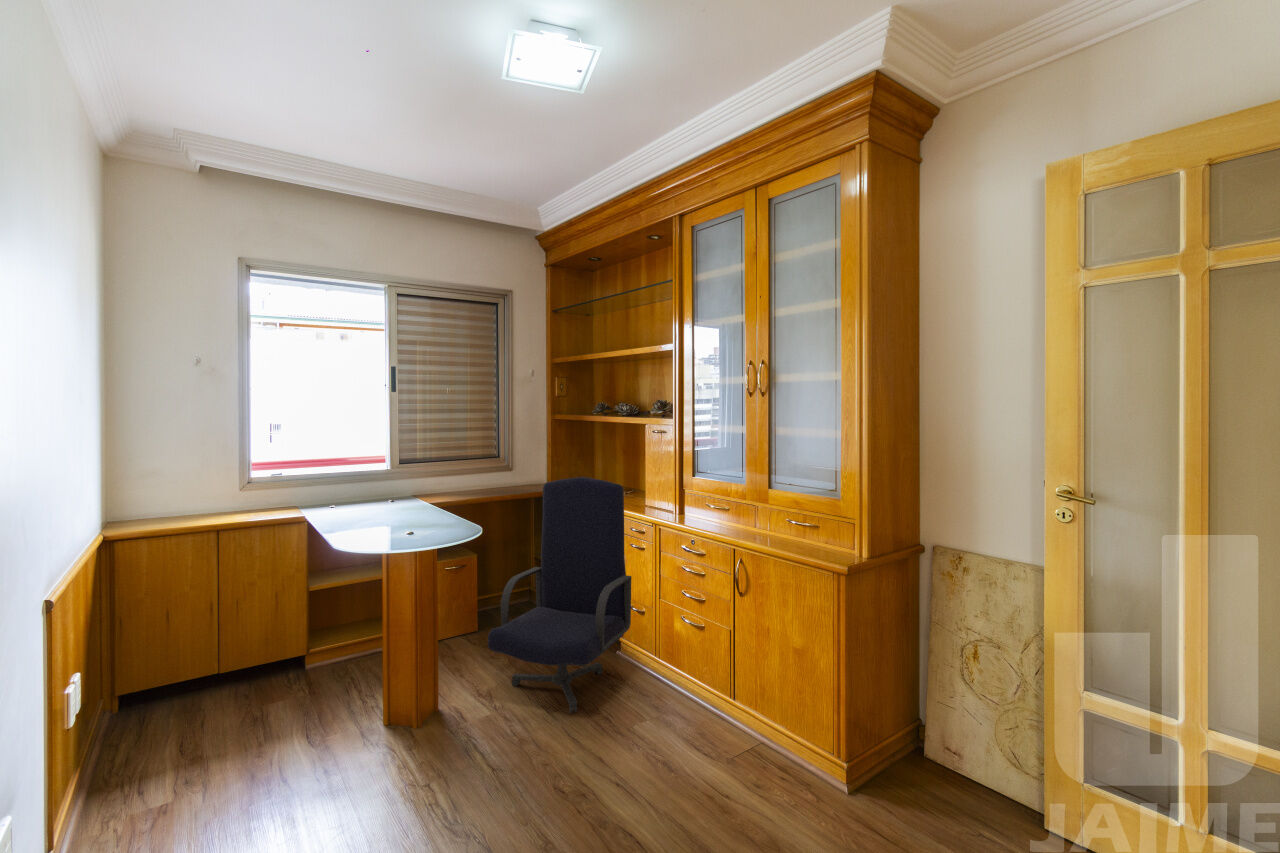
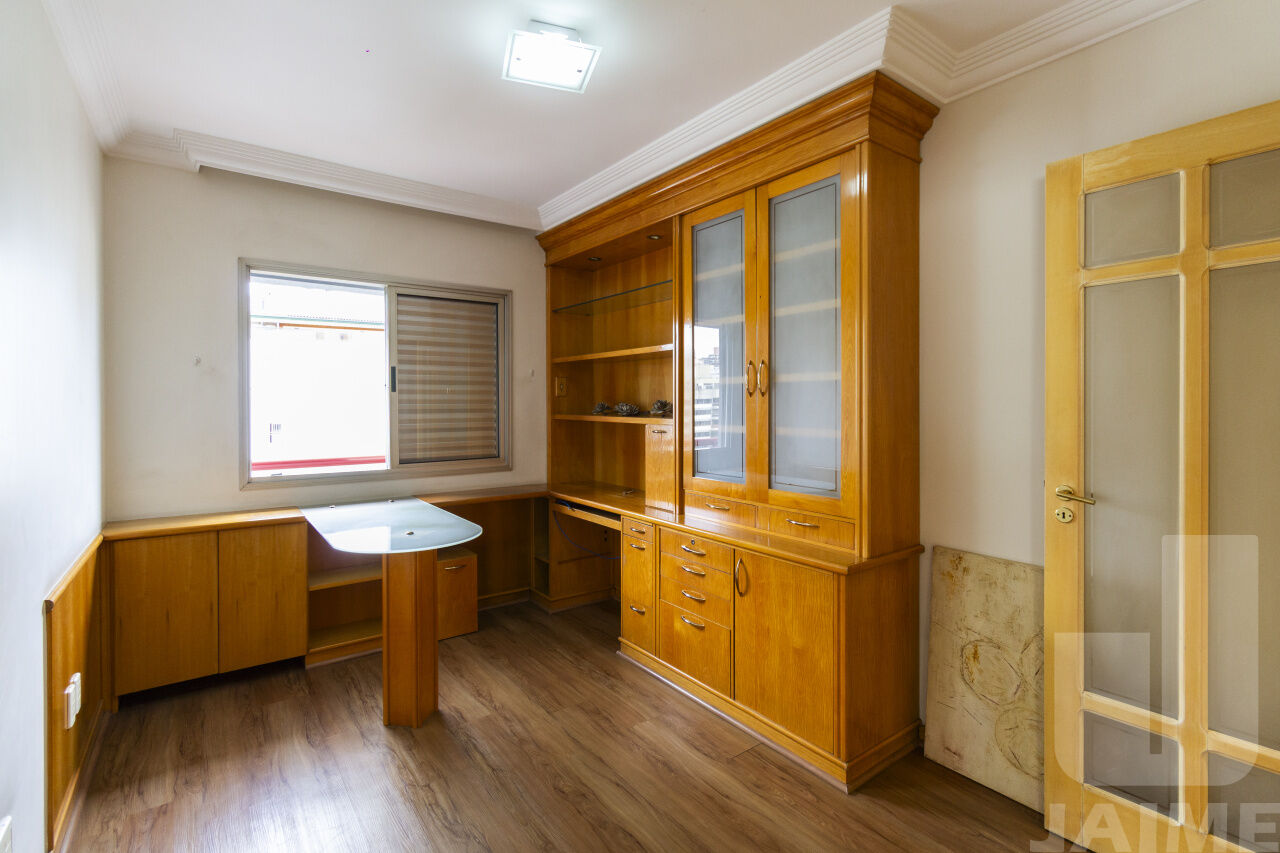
- office chair [487,476,632,714]
